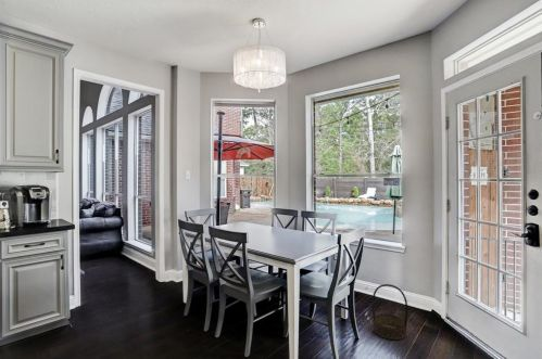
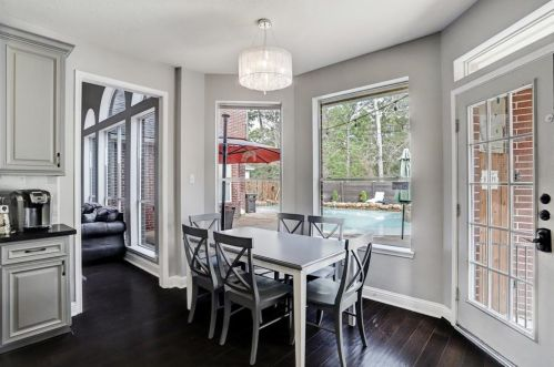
- basket [371,283,408,341]
